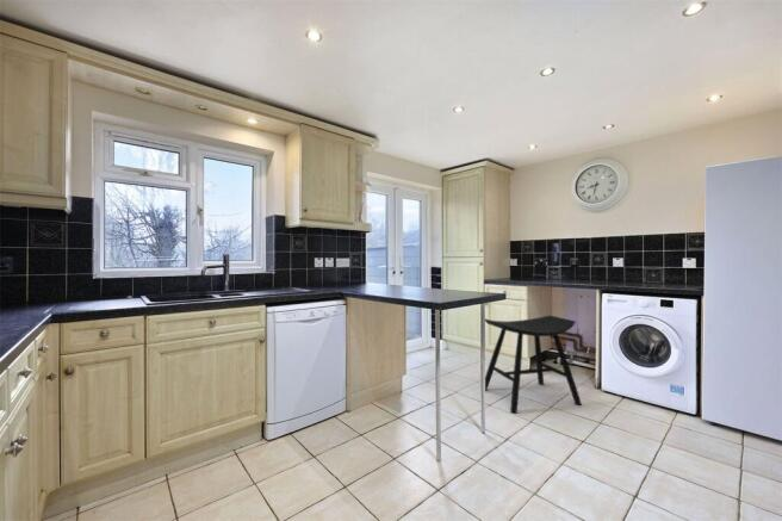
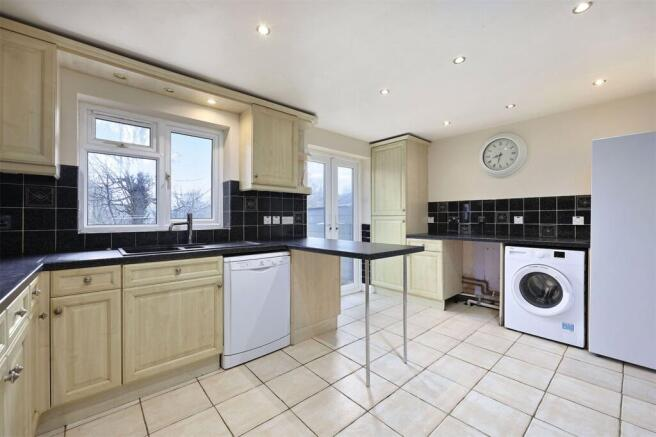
- stool [484,315,583,414]
